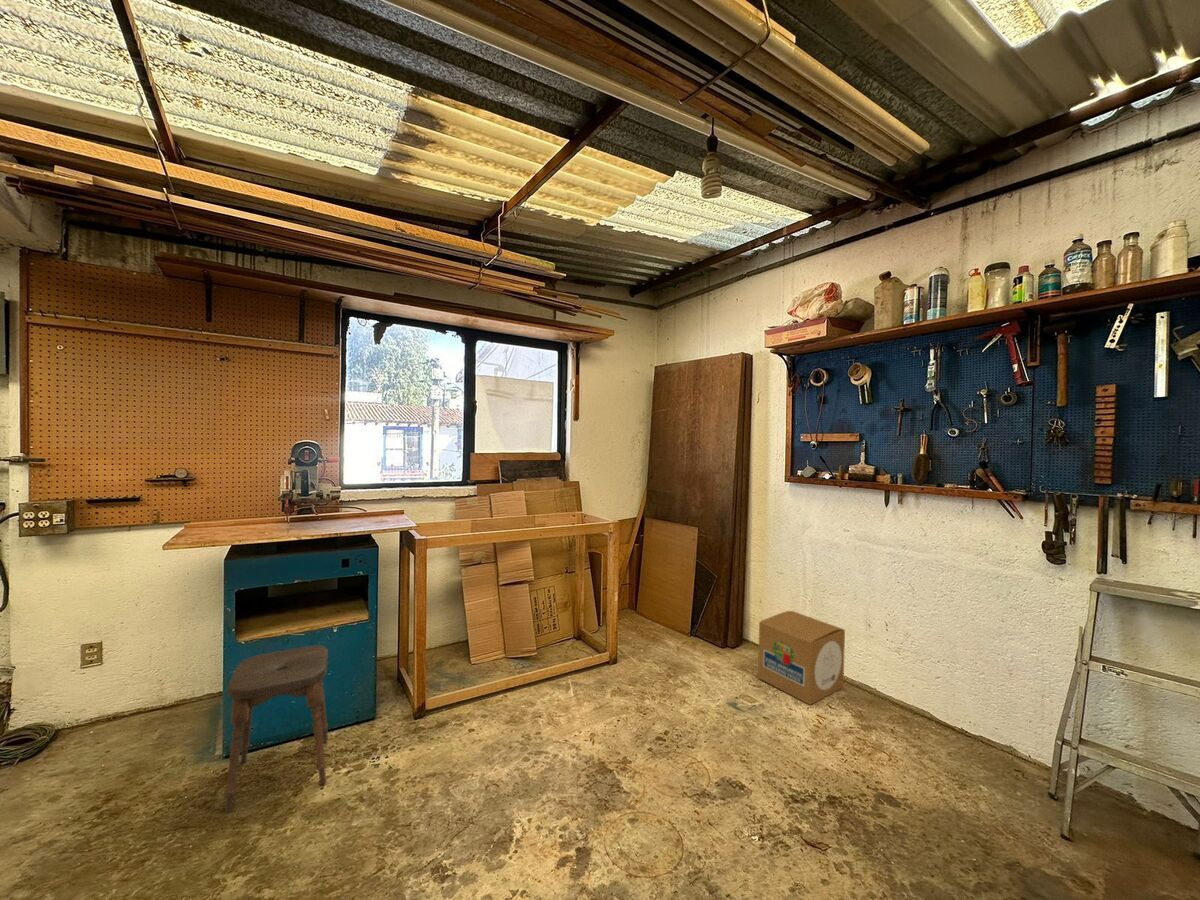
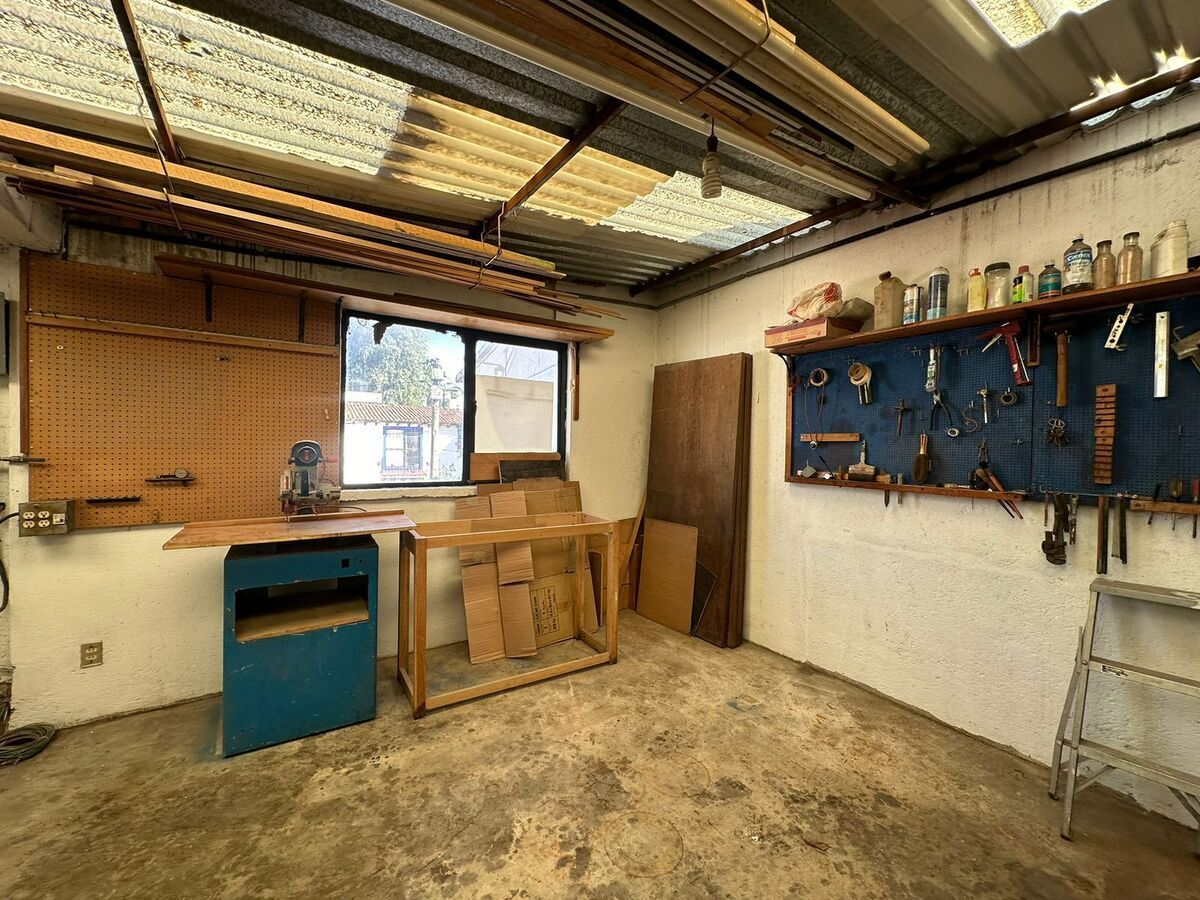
- cardboard box [757,610,846,706]
- stool [224,644,329,814]
